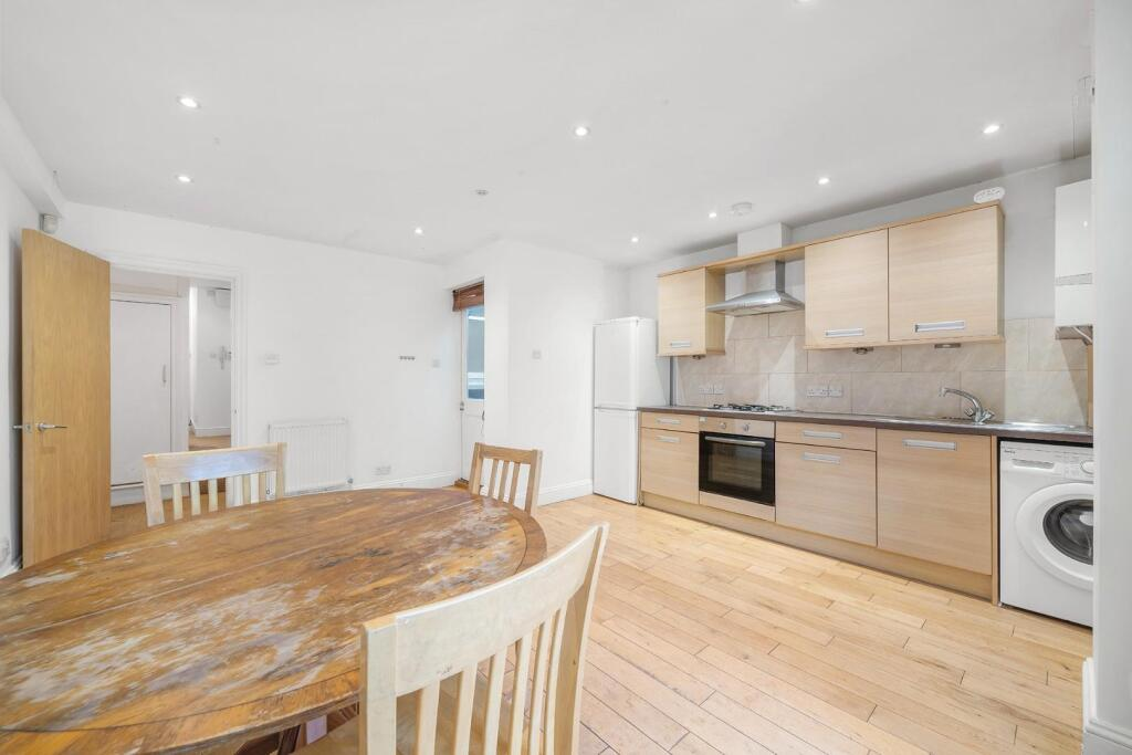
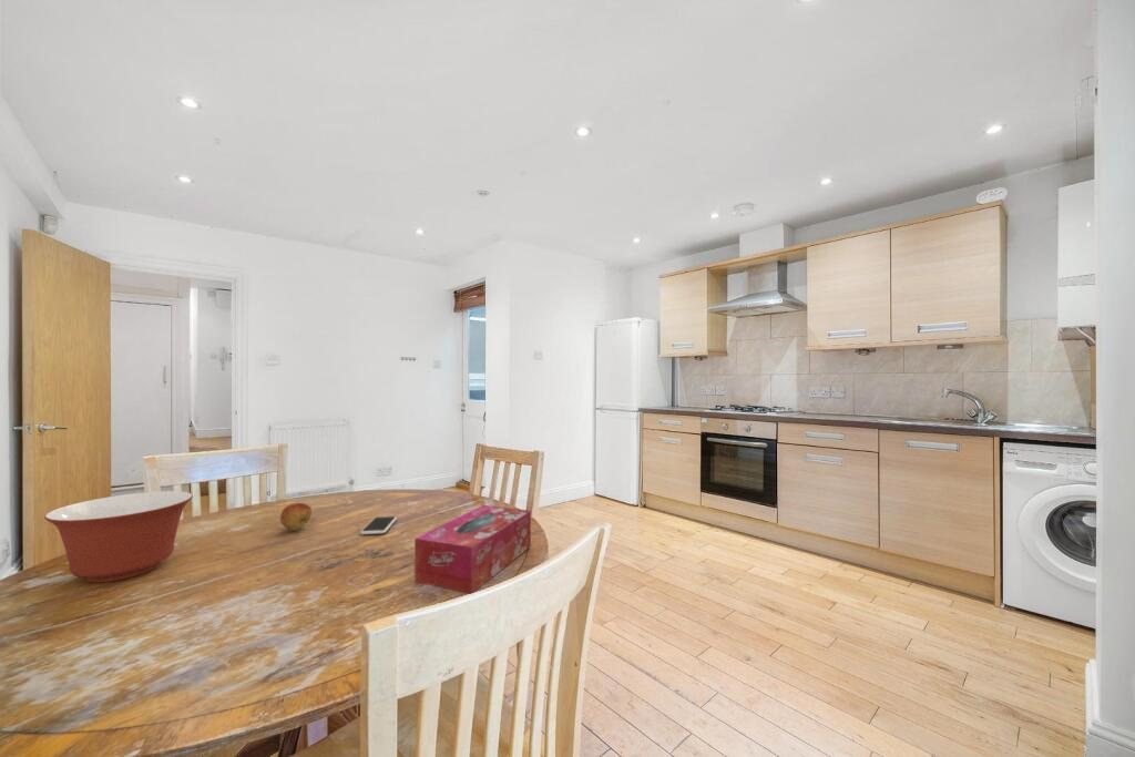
+ fruit [279,502,313,532]
+ tissue box [413,504,532,594]
+ mixing bowl [43,490,194,583]
+ smartphone [359,515,398,535]
